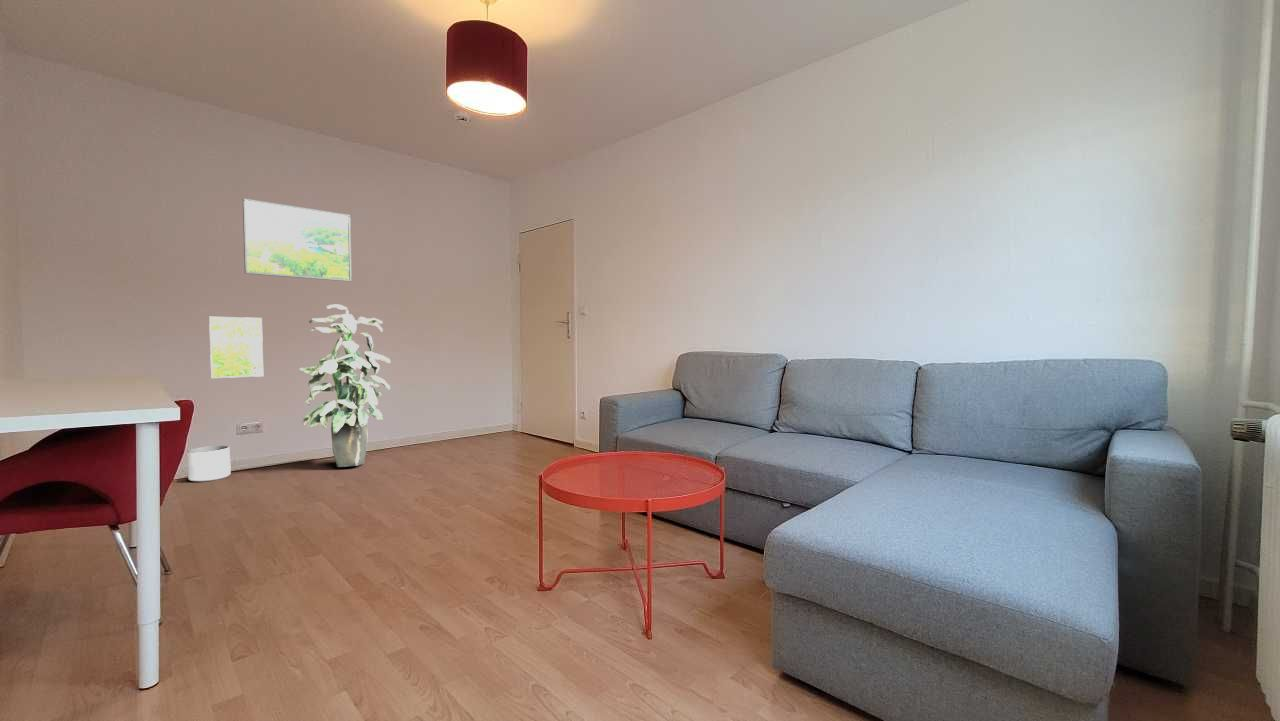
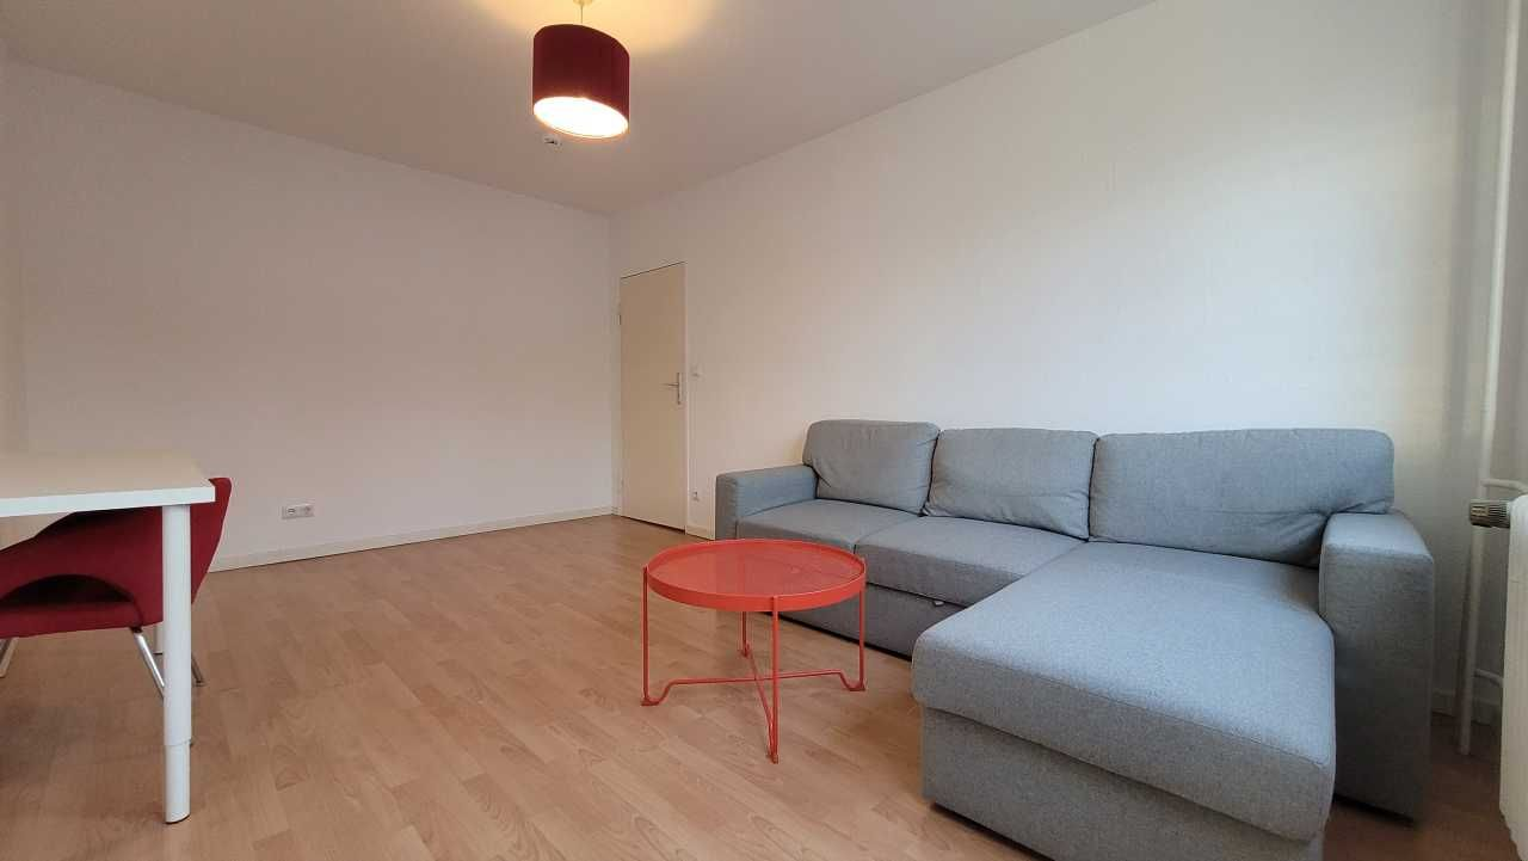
- indoor plant [298,304,391,468]
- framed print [208,316,264,379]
- planter [187,445,232,483]
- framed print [242,197,353,282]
